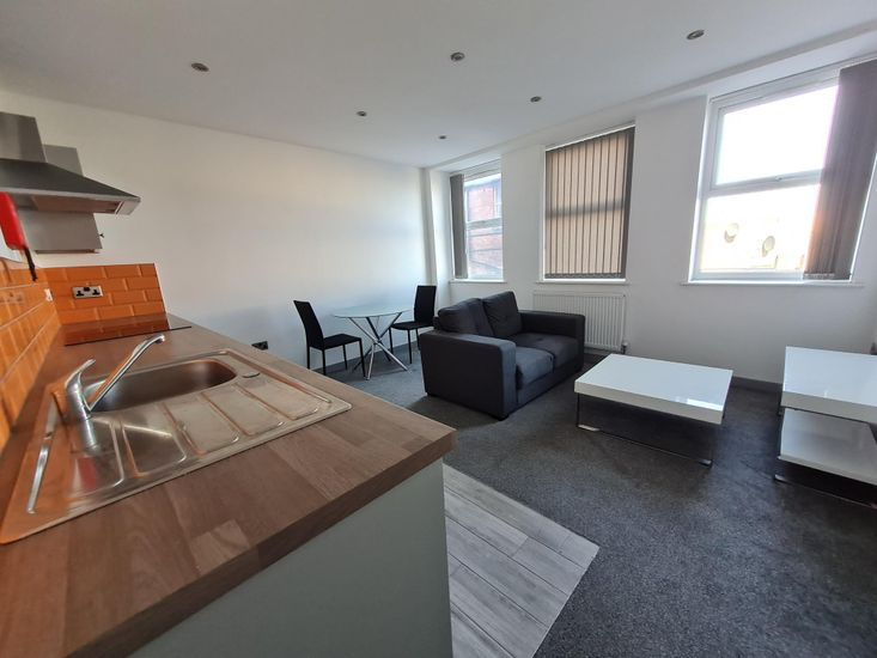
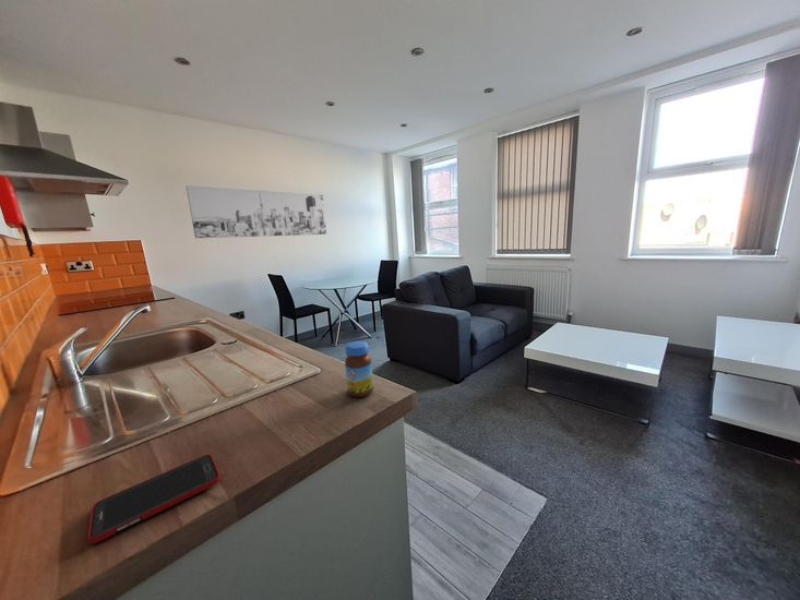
+ jar [344,340,374,398]
+ wall art [184,184,327,239]
+ cell phone [86,454,222,545]
